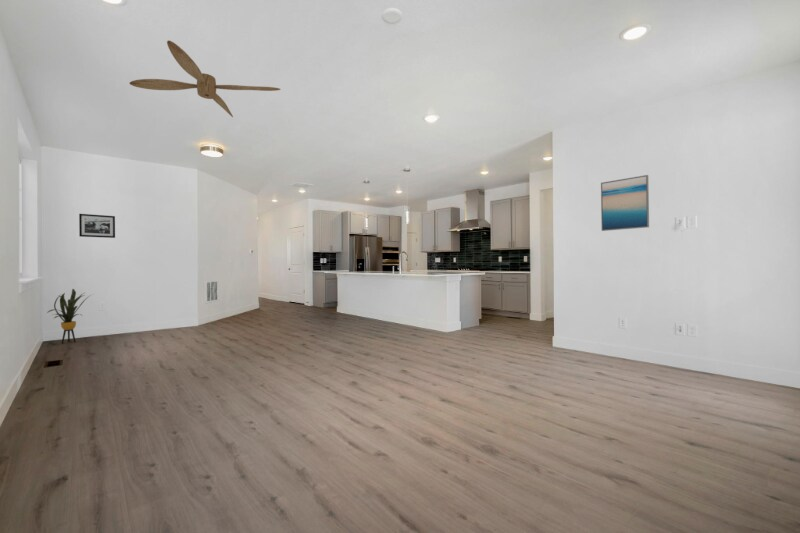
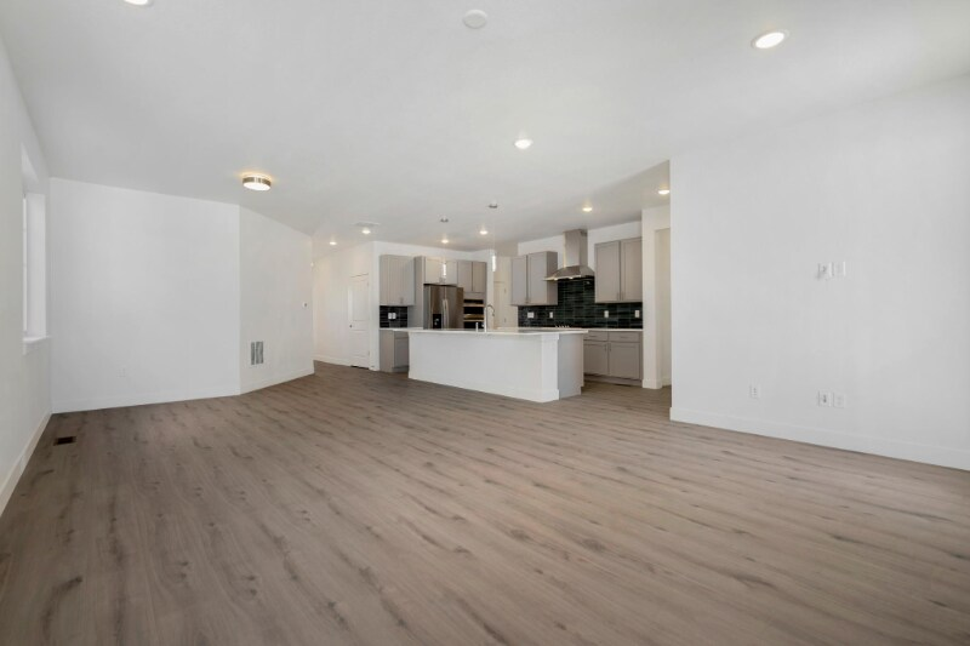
- picture frame [78,213,116,239]
- ceiling fan [128,39,282,118]
- house plant [46,288,94,345]
- wall art [600,174,650,232]
